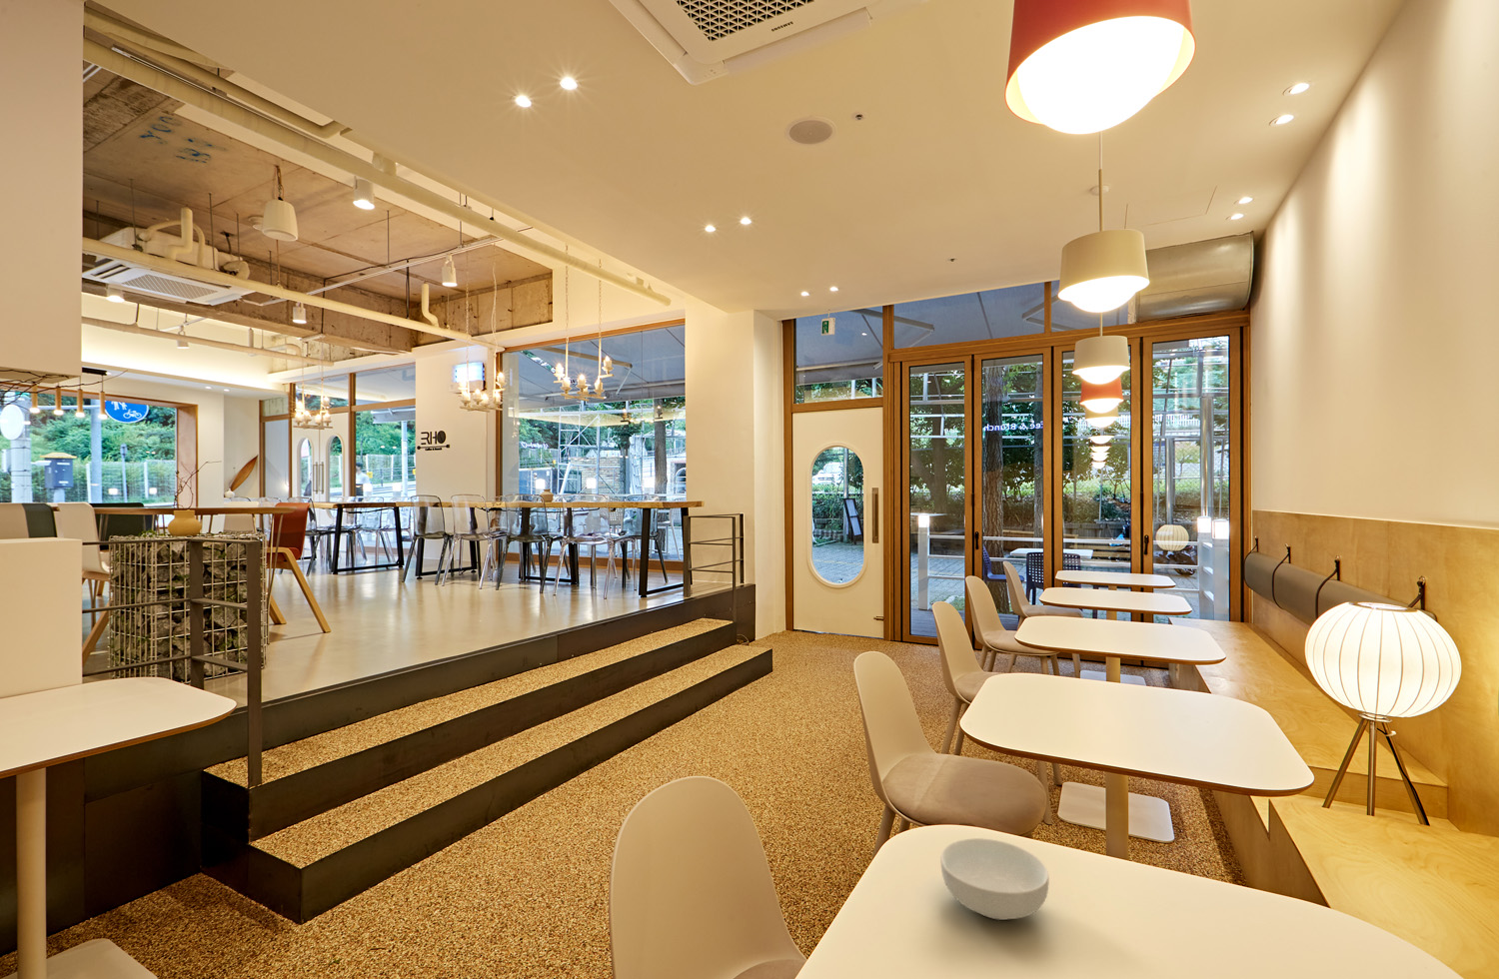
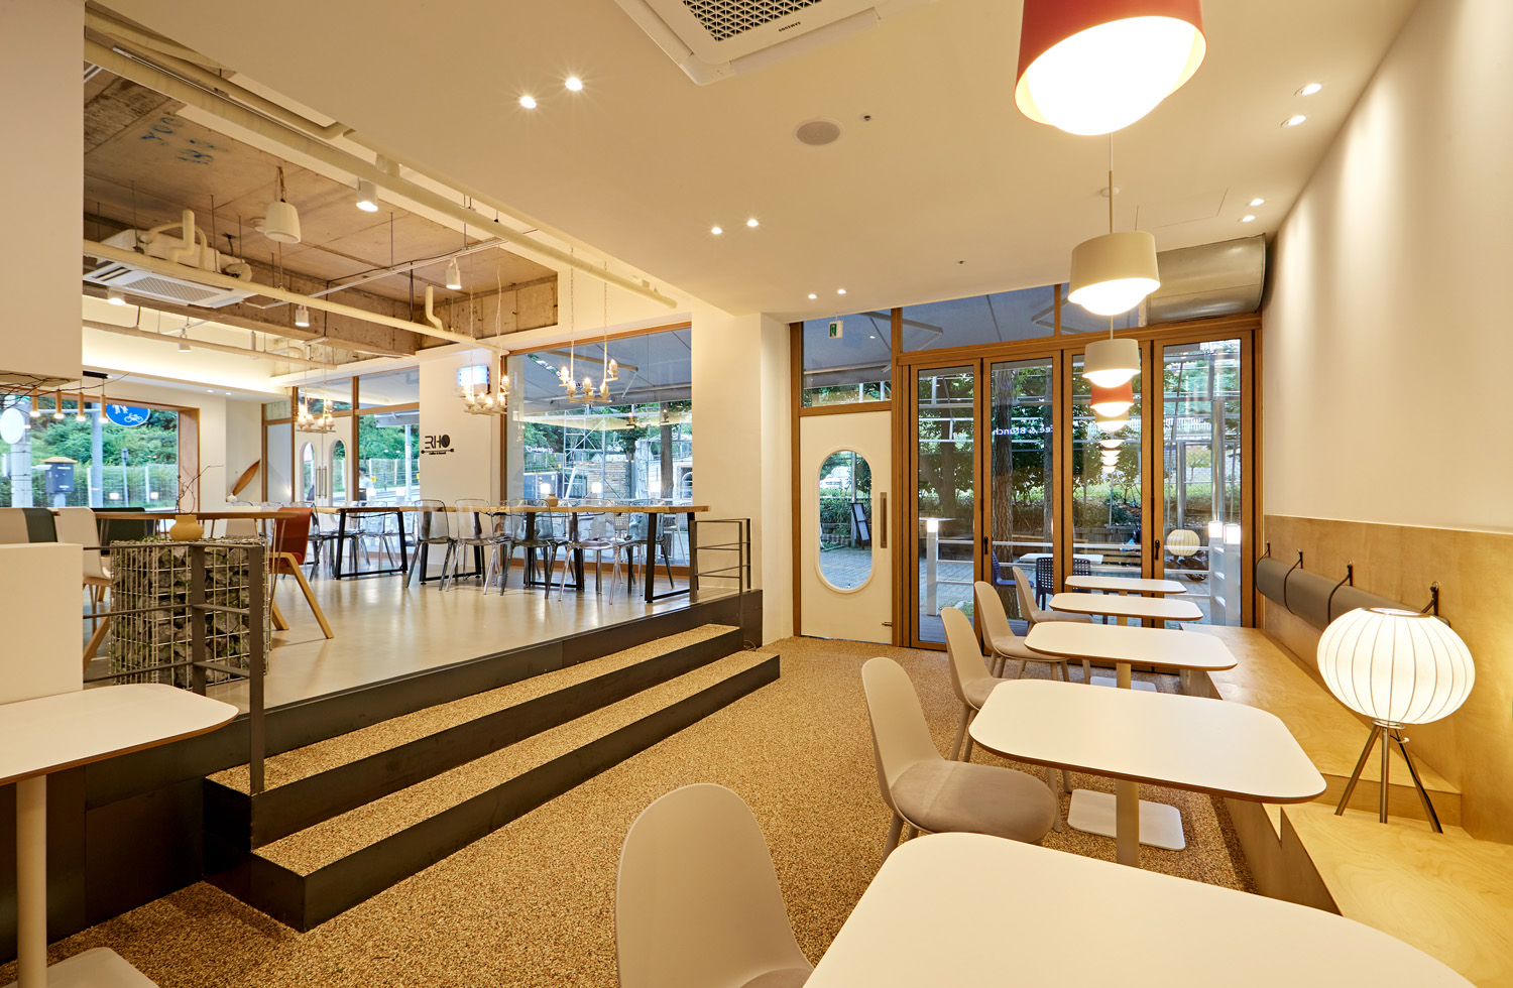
- cereal bowl [940,837,1050,921]
